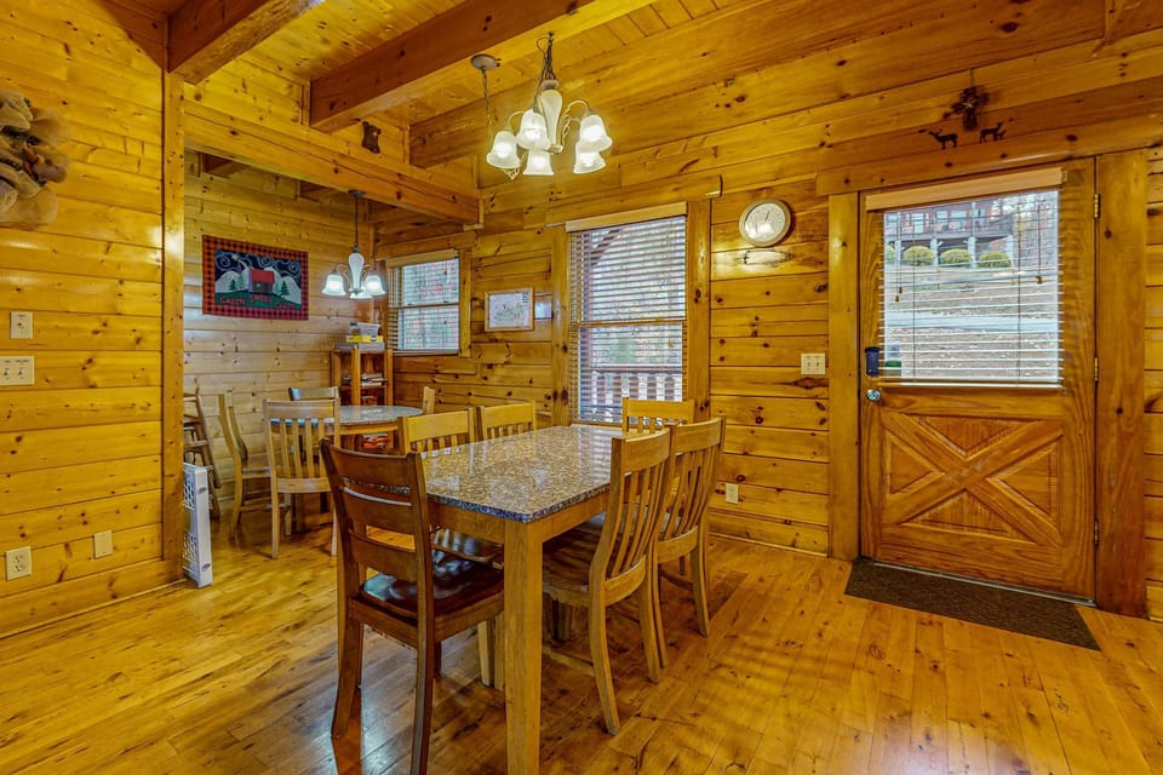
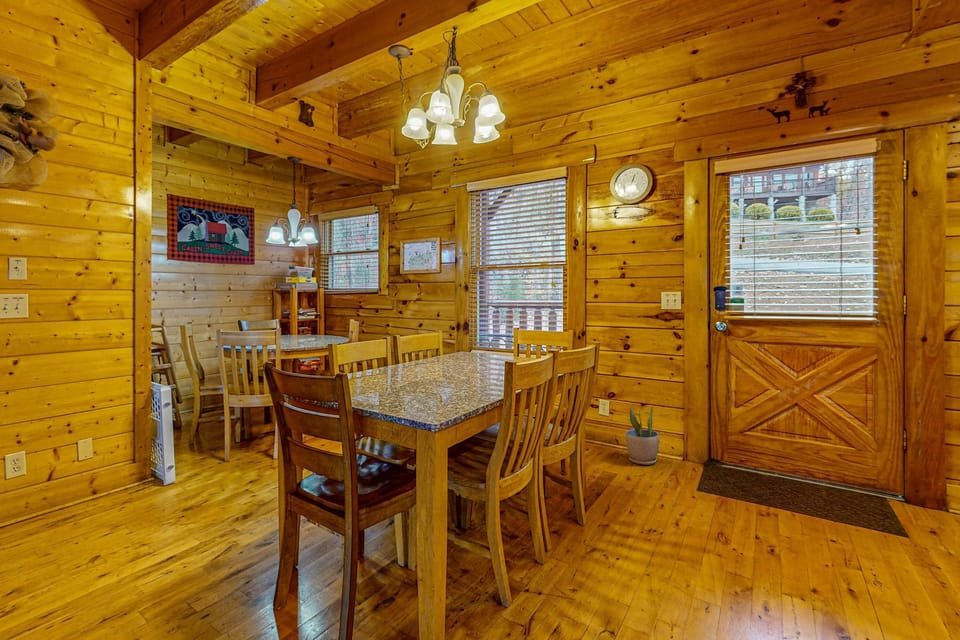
+ potted plant [625,404,660,466]
